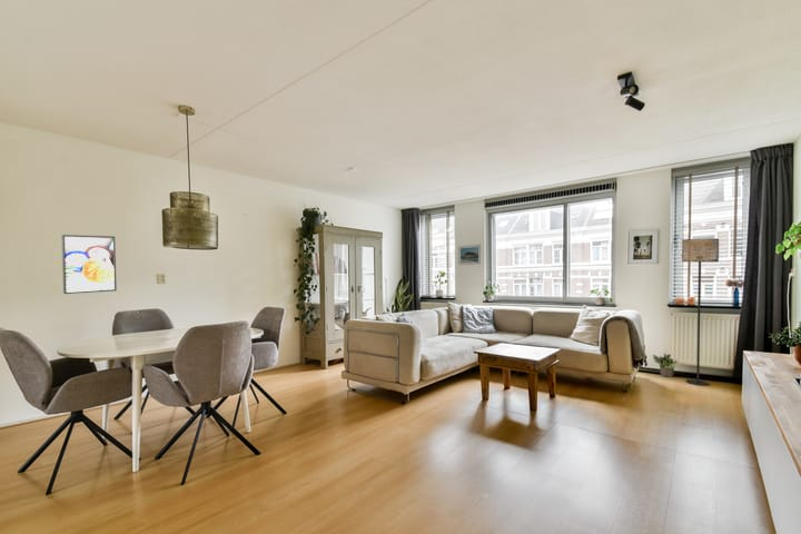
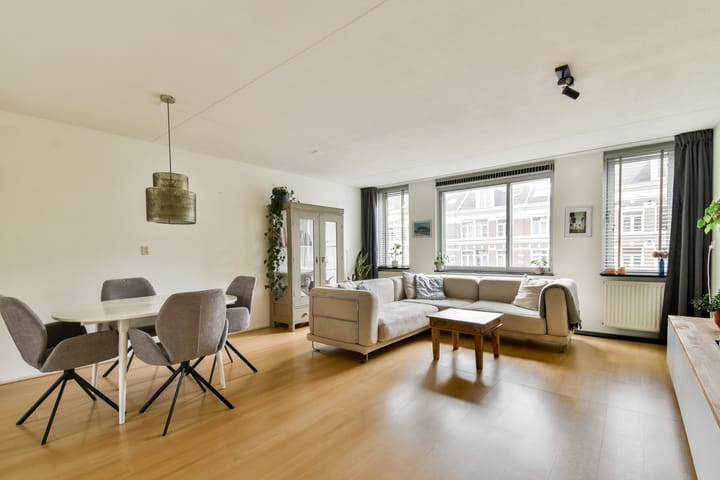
- potted plant [652,352,678,378]
- floor lamp [681,238,720,387]
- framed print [60,234,118,295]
